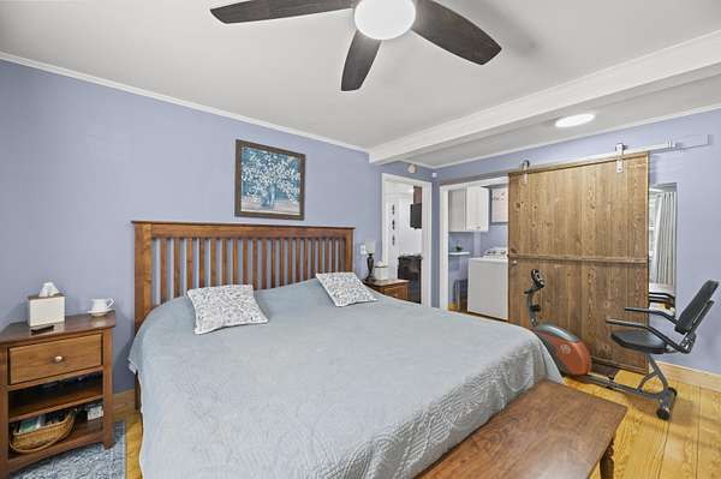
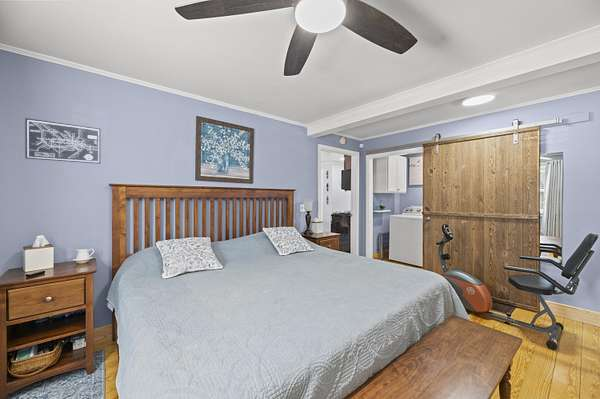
+ wall art [24,117,102,165]
